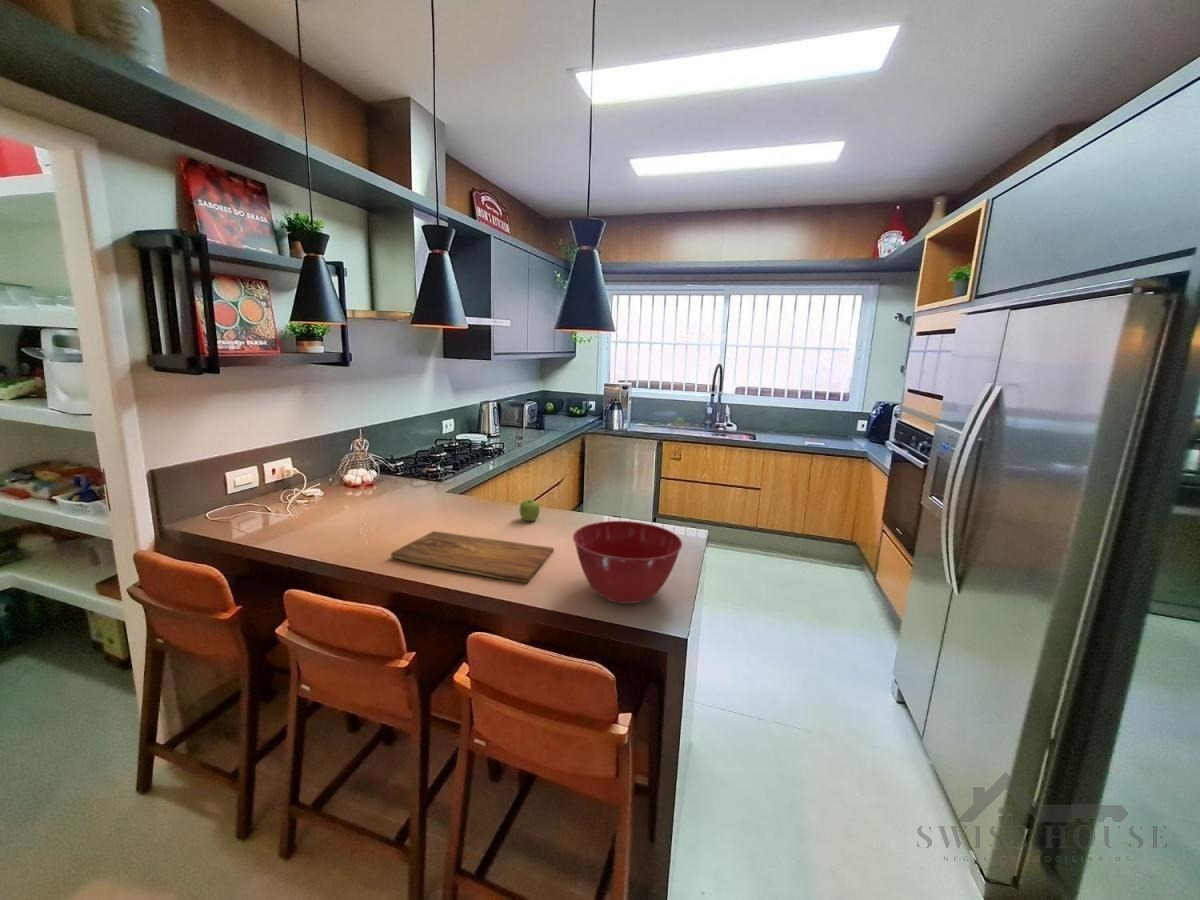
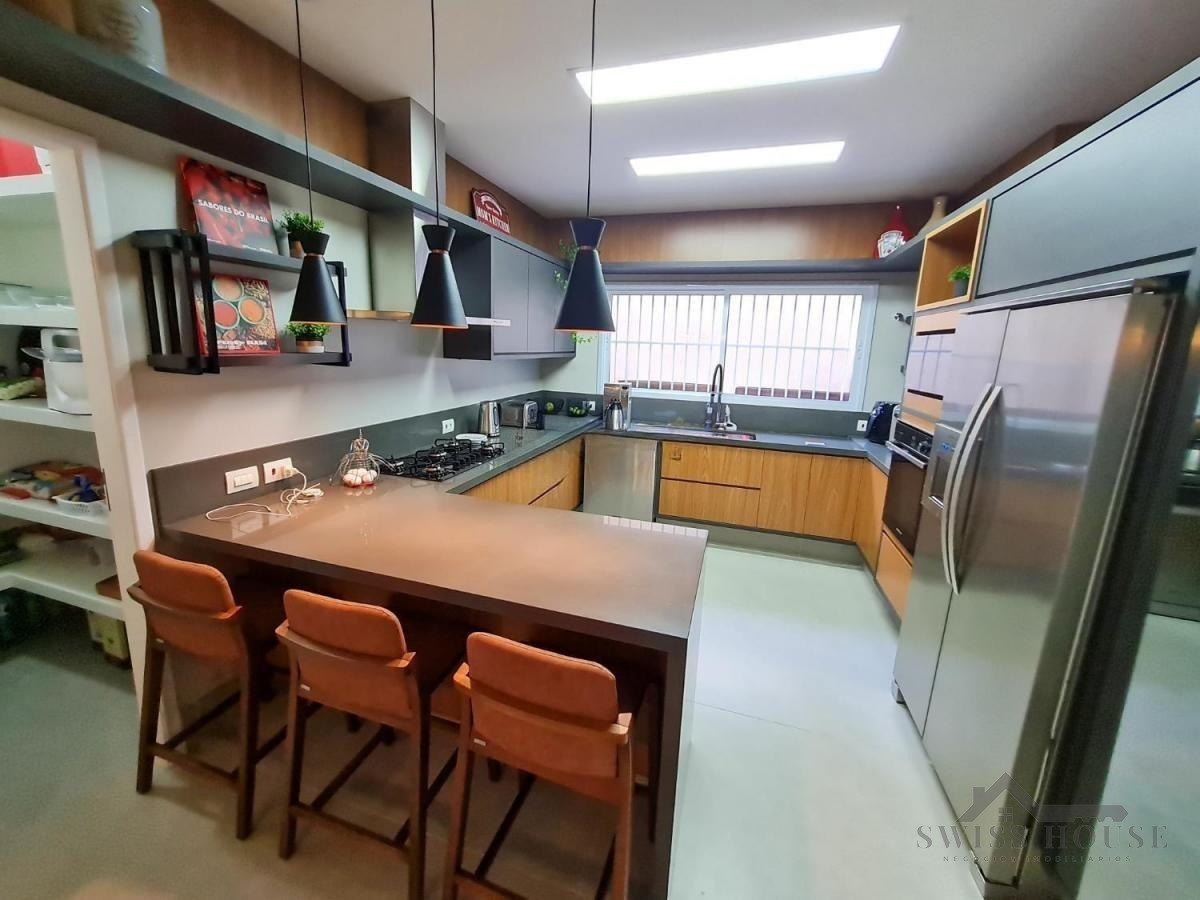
- fruit [518,499,541,522]
- mixing bowl [572,520,683,605]
- cutting board [390,530,555,584]
